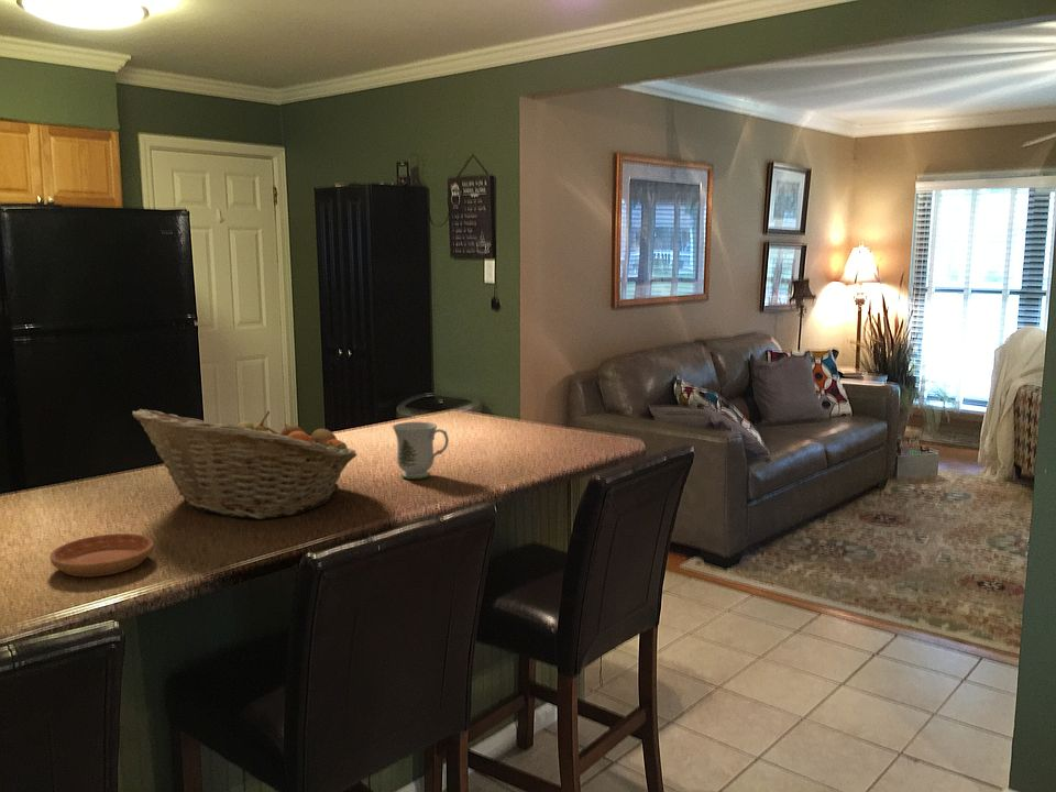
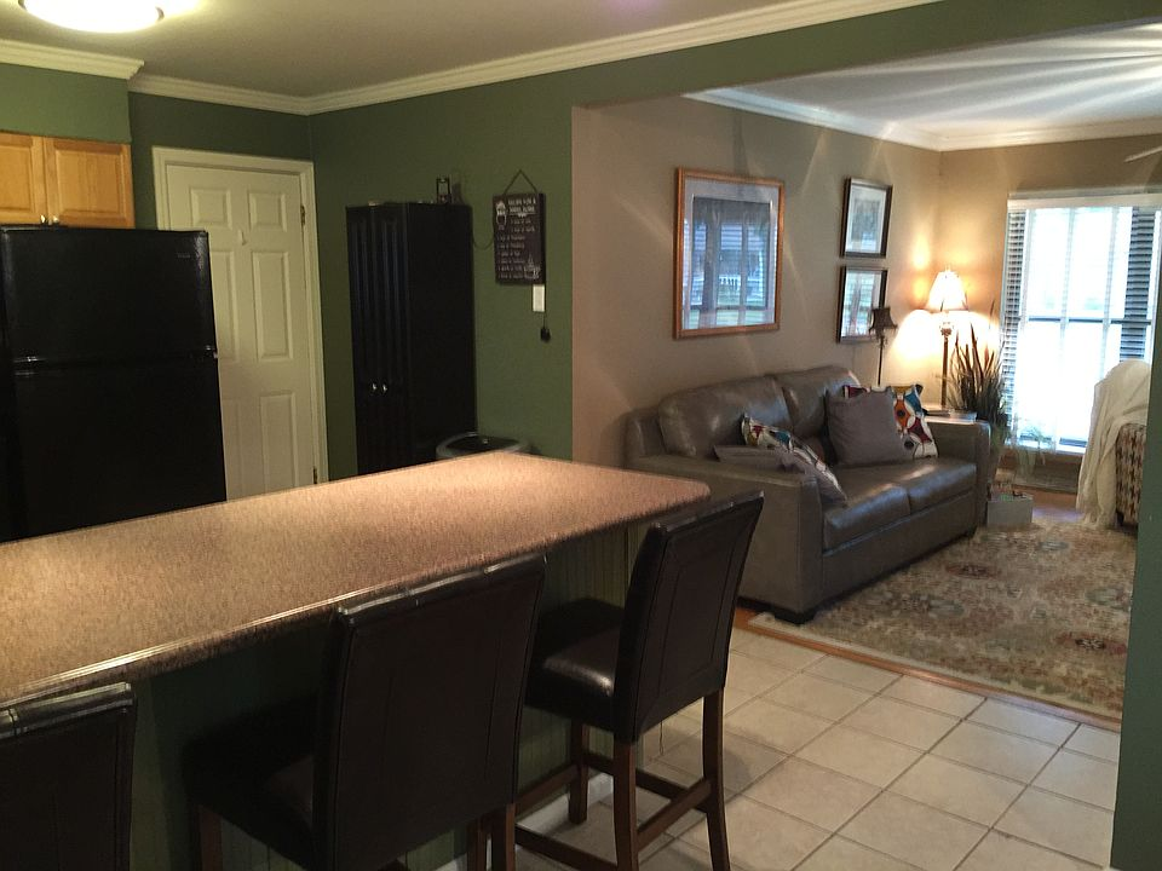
- saucer [48,532,154,578]
- mug [392,421,450,481]
- fruit basket [131,408,359,520]
